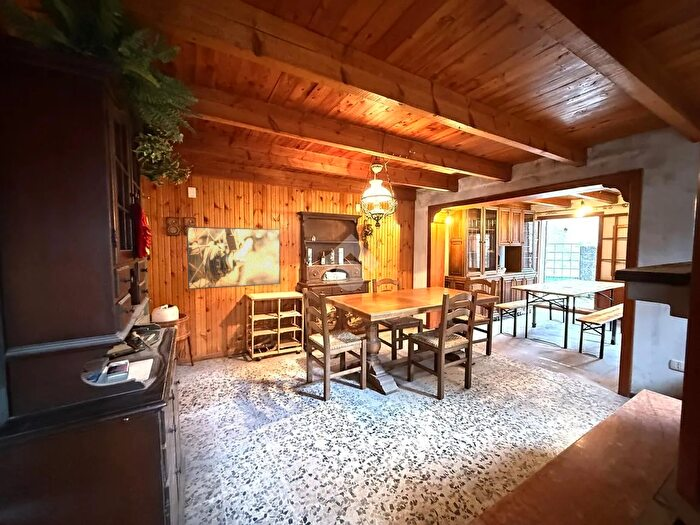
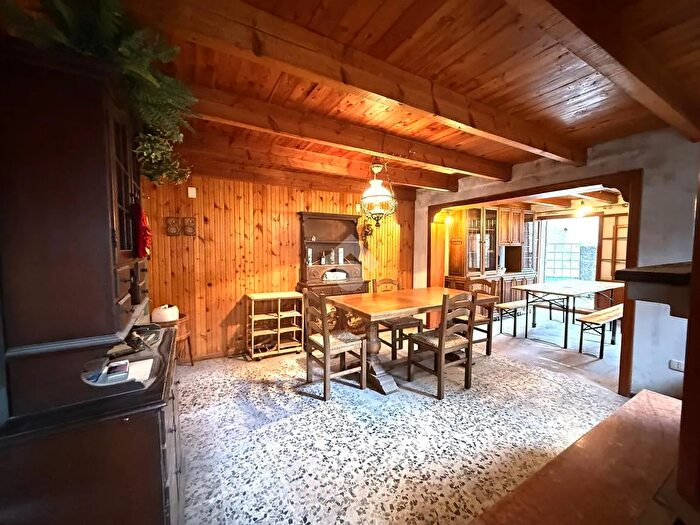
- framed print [186,225,281,291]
